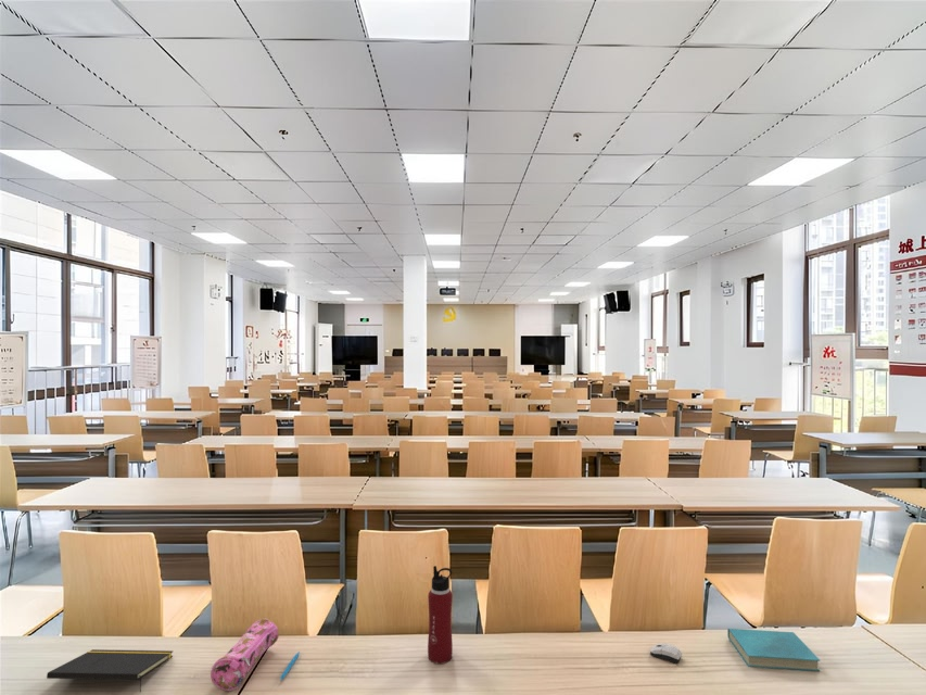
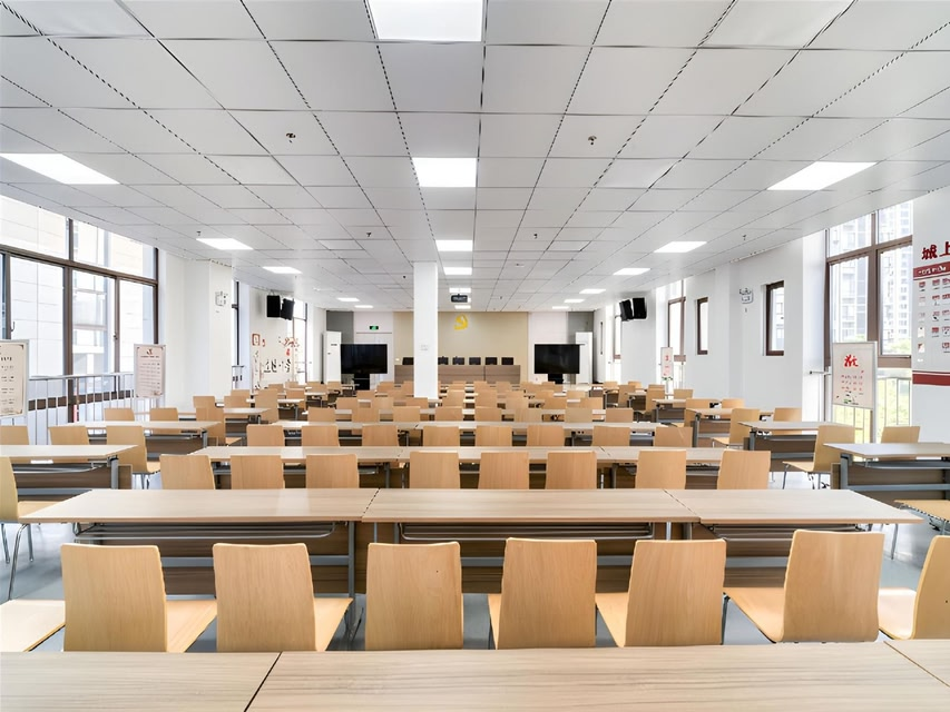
- notepad [46,648,174,693]
- book [726,628,821,672]
- computer mouse [649,643,683,665]
- pen [279,650,301,682]
- water bottle [427,565,454,665]
- pencil case [210,618,280,692]
